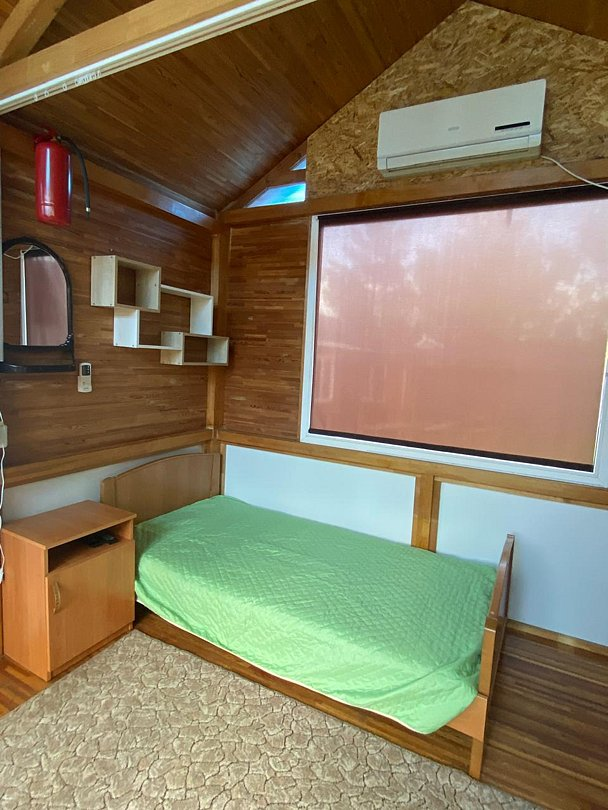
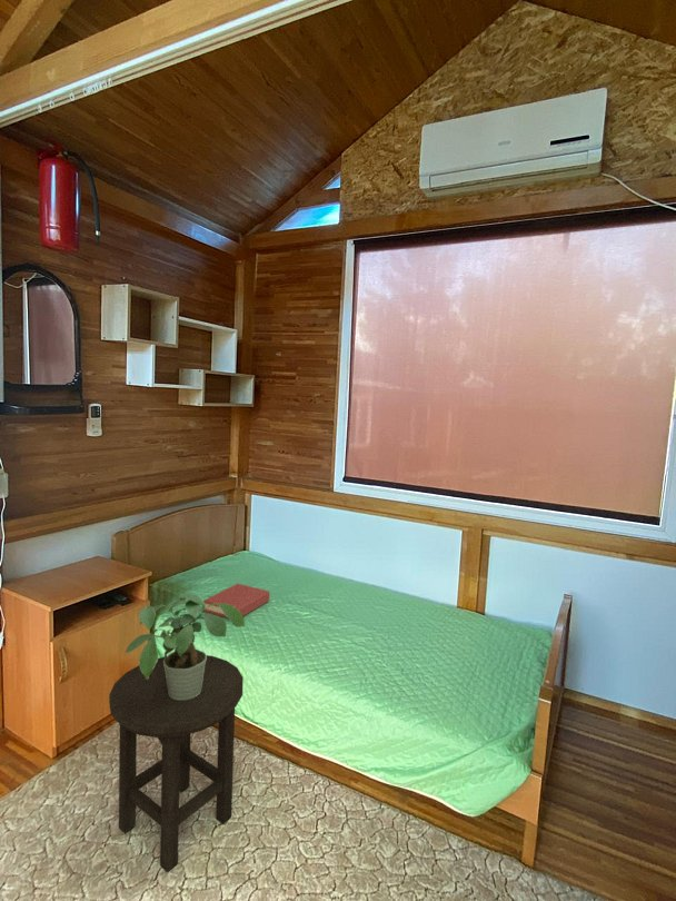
+ potted plant [125,593,246,700]
+ stool [108,654,245,873]
+ hardback book [202,583,270,618]
